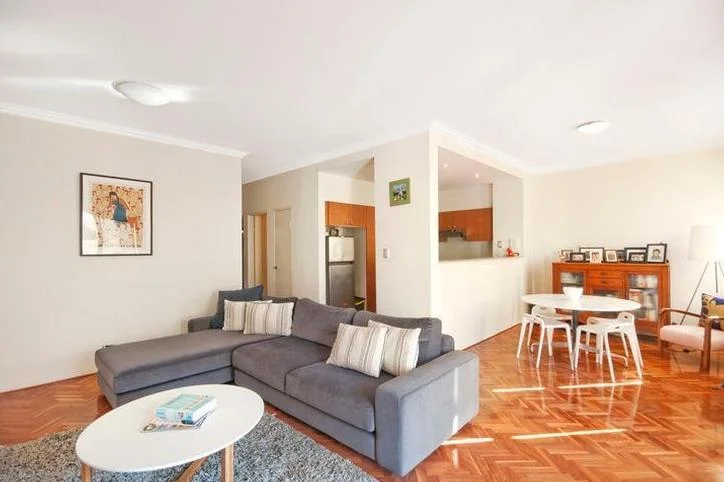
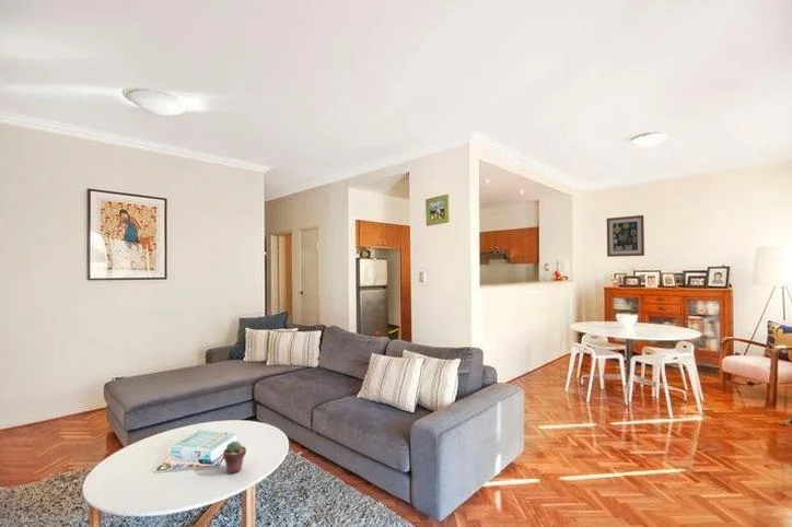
+ potted succulent [222,440,247,475]
+ wall art [606,214,645,258]
